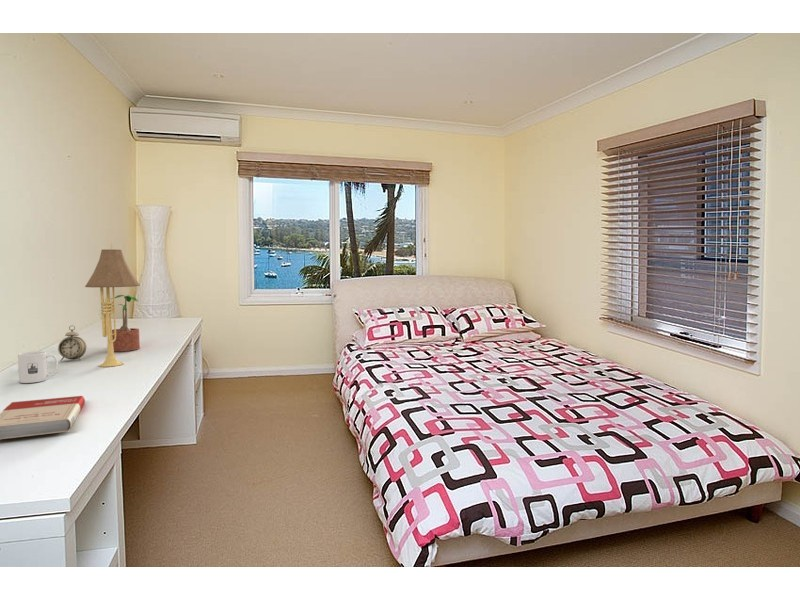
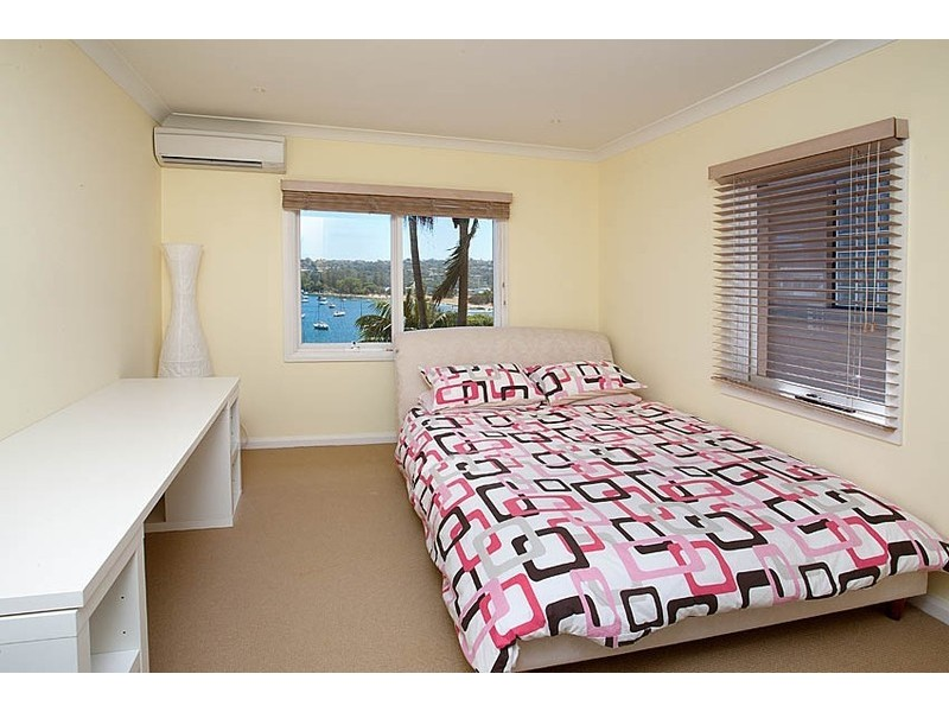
- mug [17,350,59,384]
- table lamp [84,241,141,368]
- book [0,395,86,440]
- potted plant [111,294,141,352]
- alarm clock [57,324,87,362]
